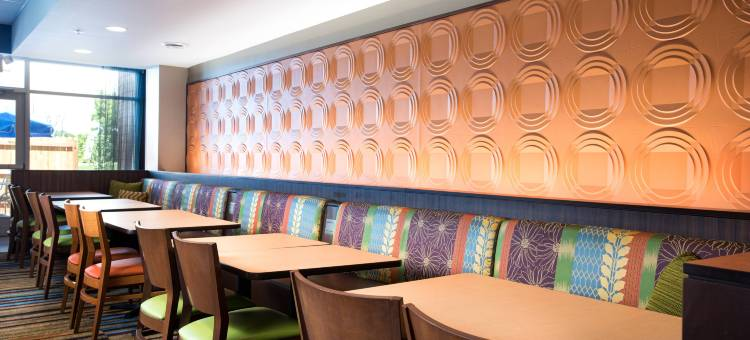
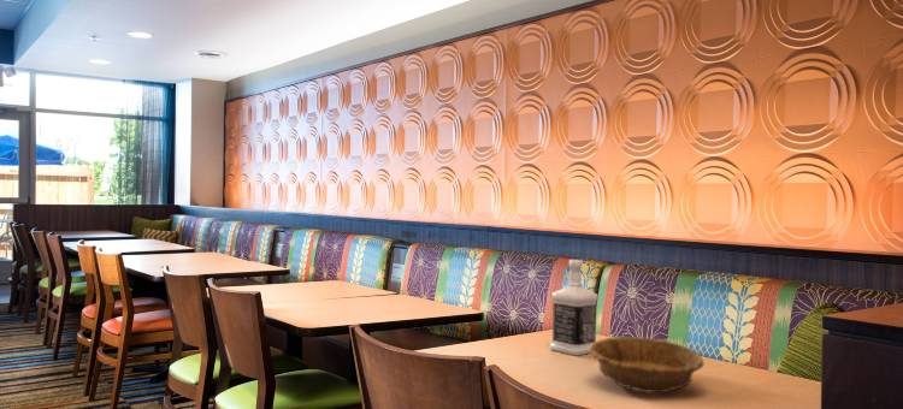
+ decorative bowl [589,336,706,393]
+ bottle [549,259,600,356]
